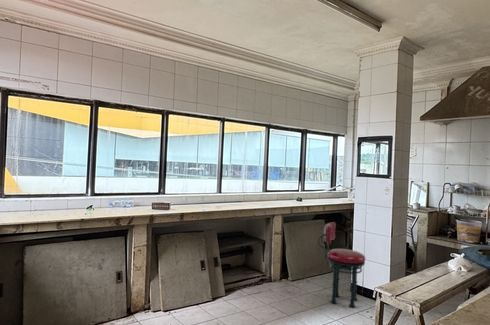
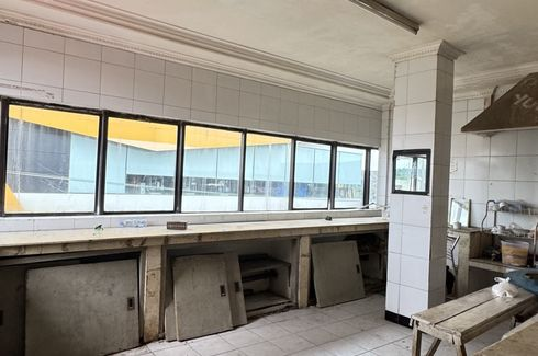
- stool [317,221,366,309]
